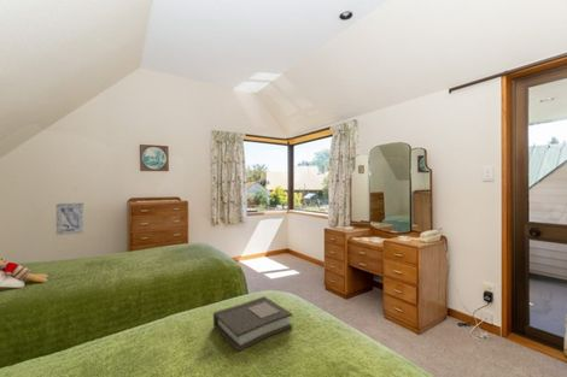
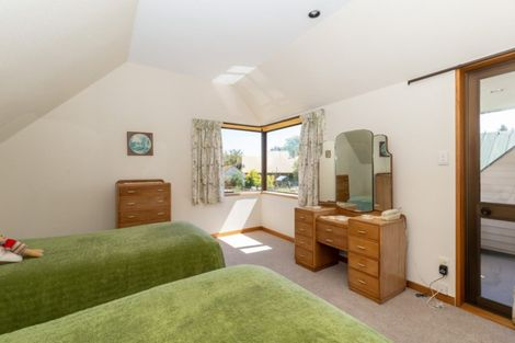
- book [212,295,293,352]
- wall art [55,201,84,236]
